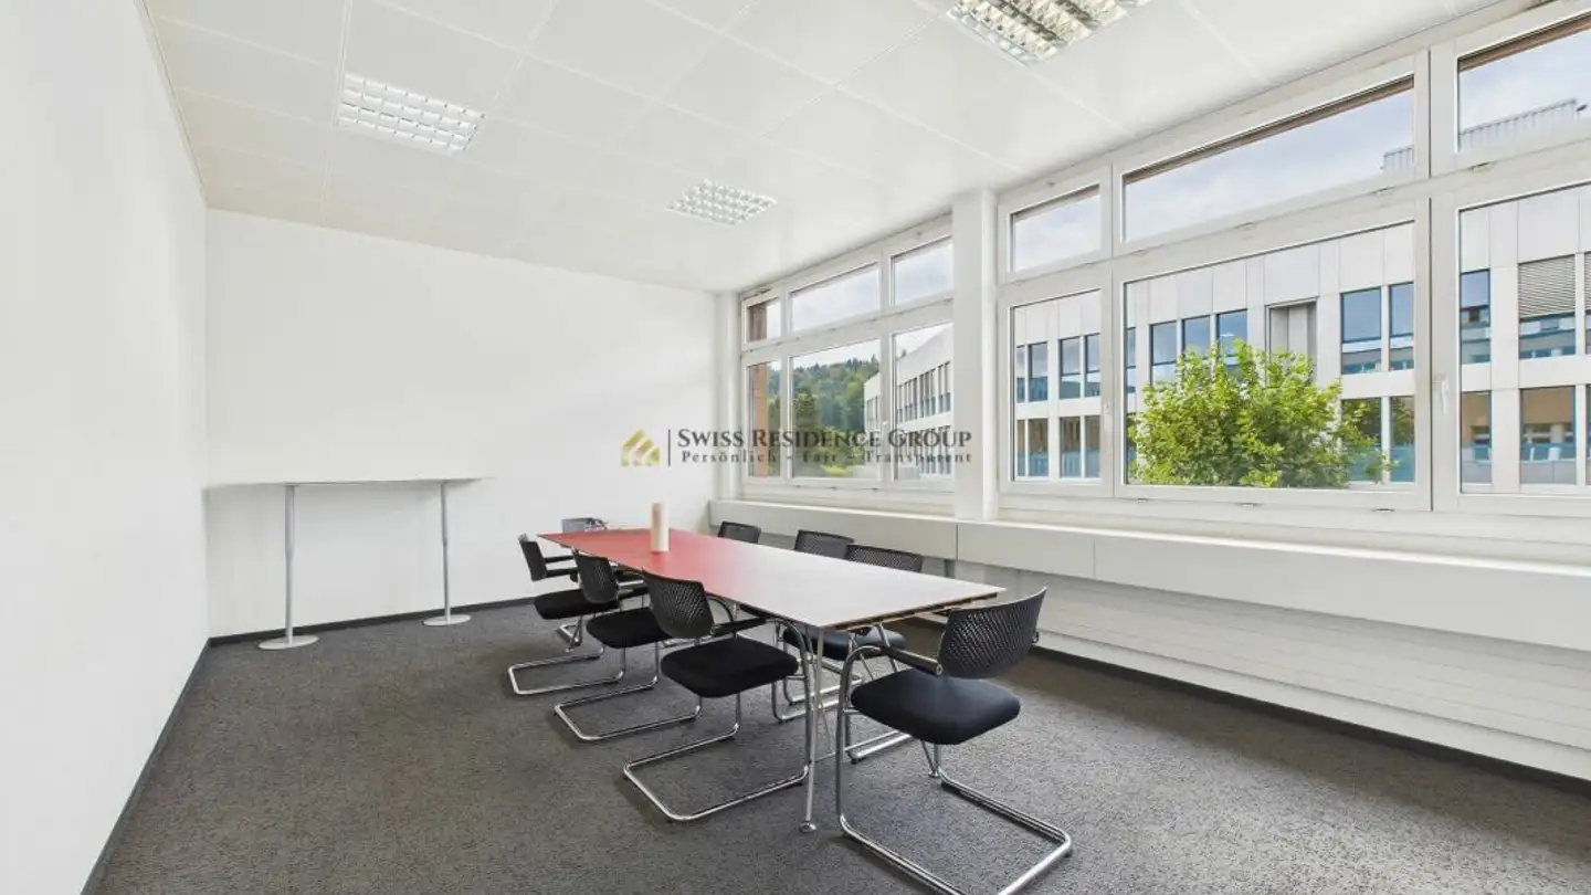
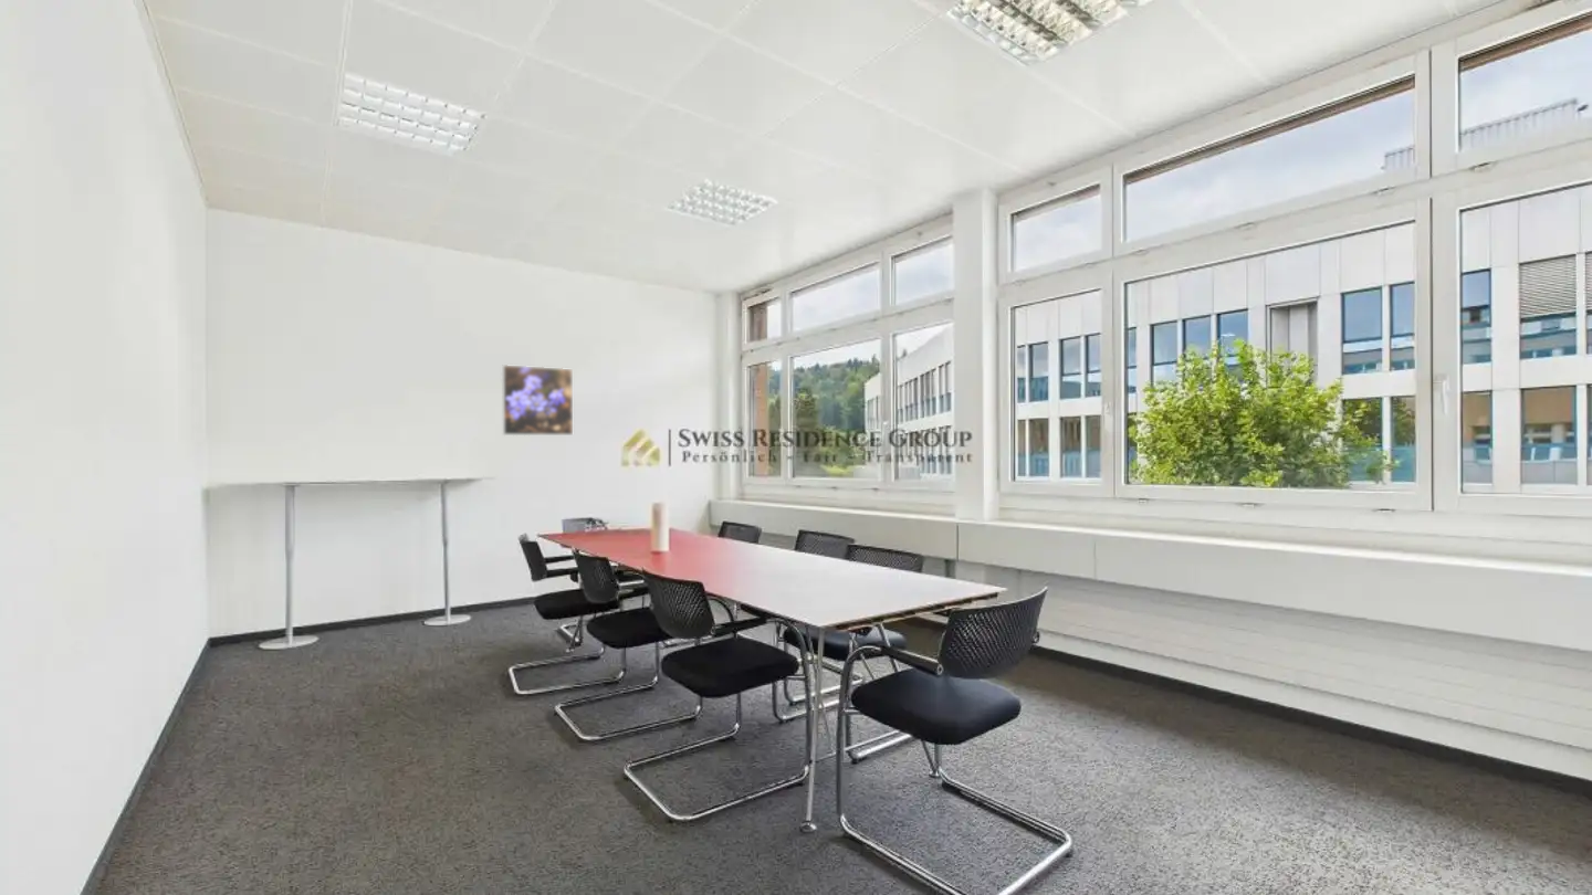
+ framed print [501,364,574,436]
